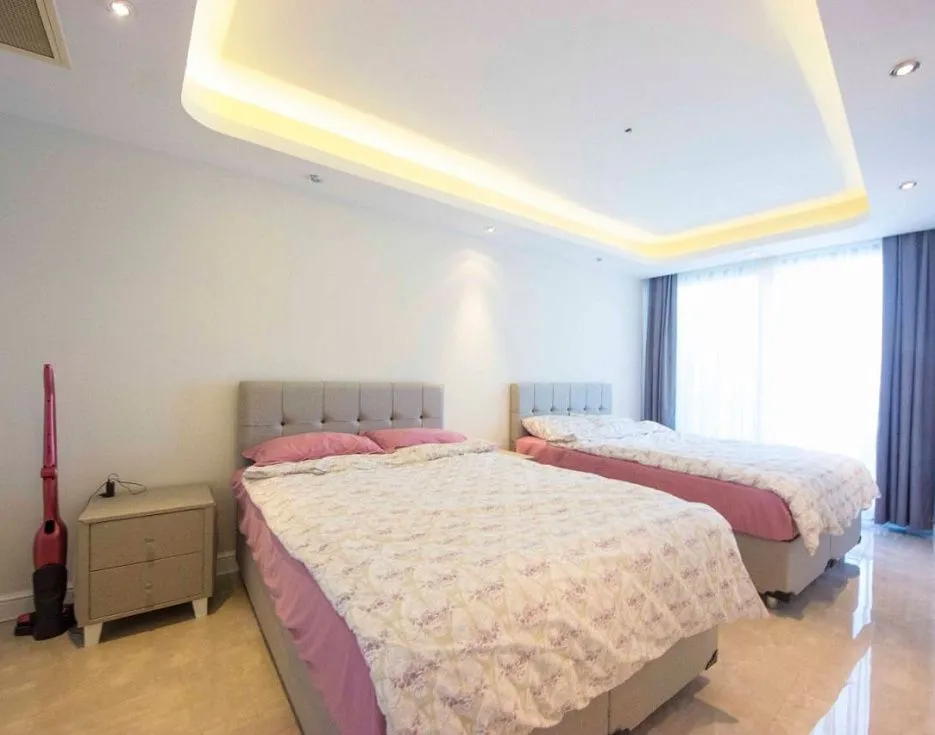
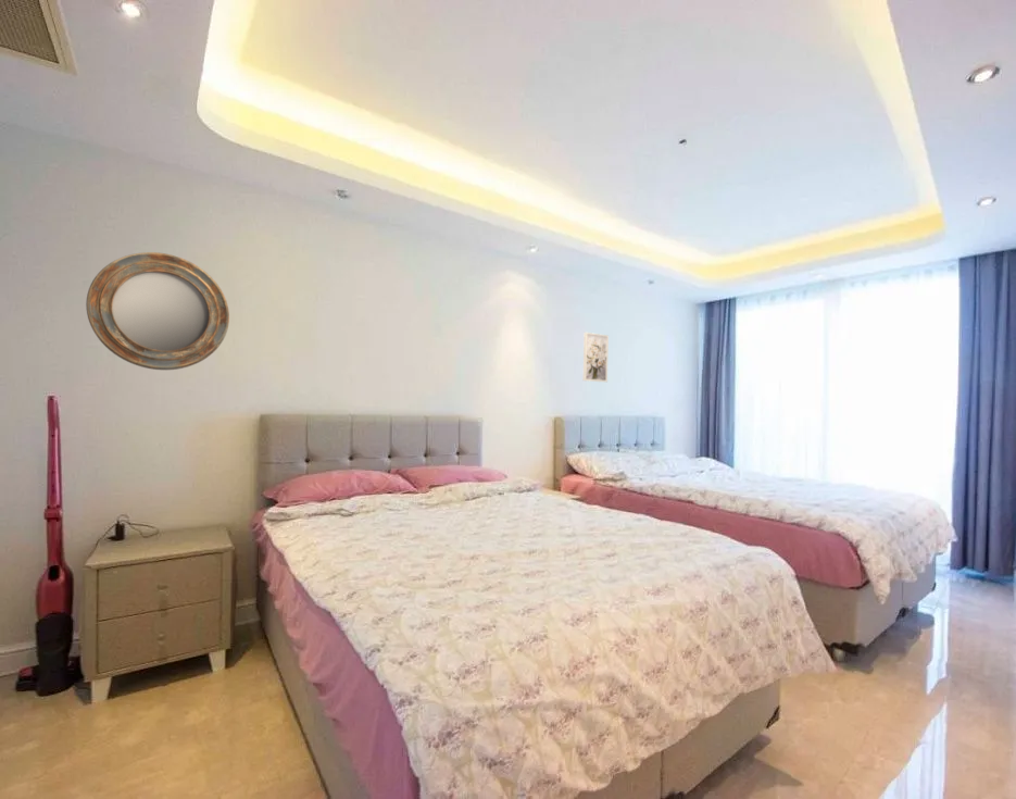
+ wall art [582,332,610,383]
+ home mirror [85,251,230,371]
